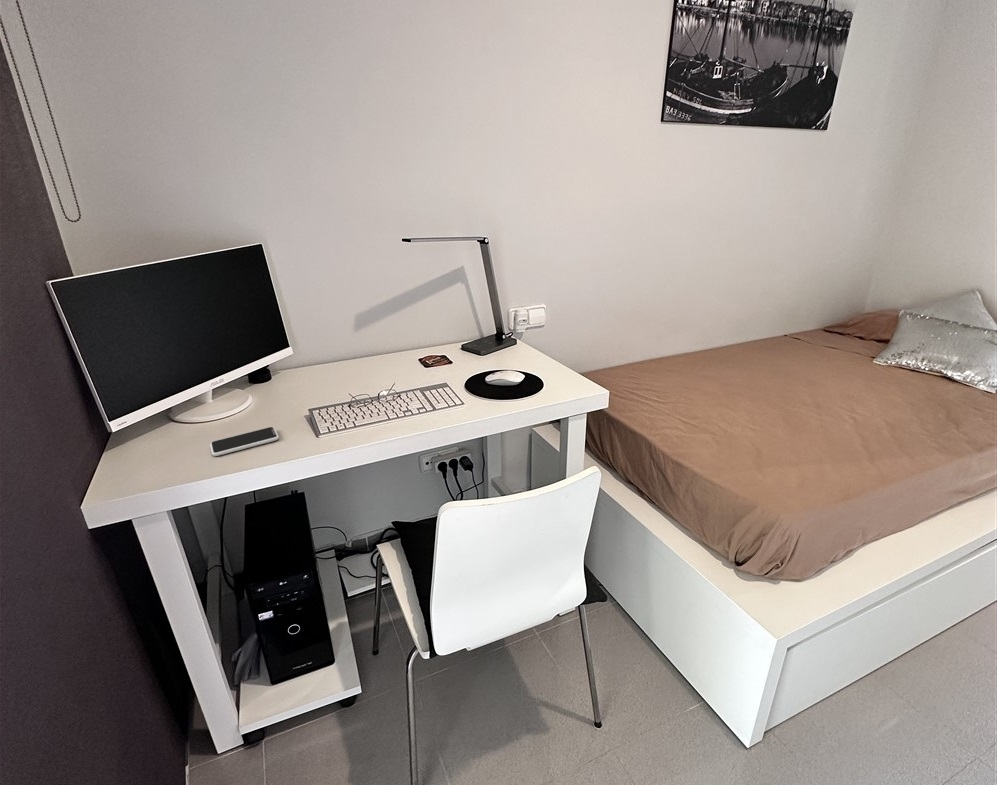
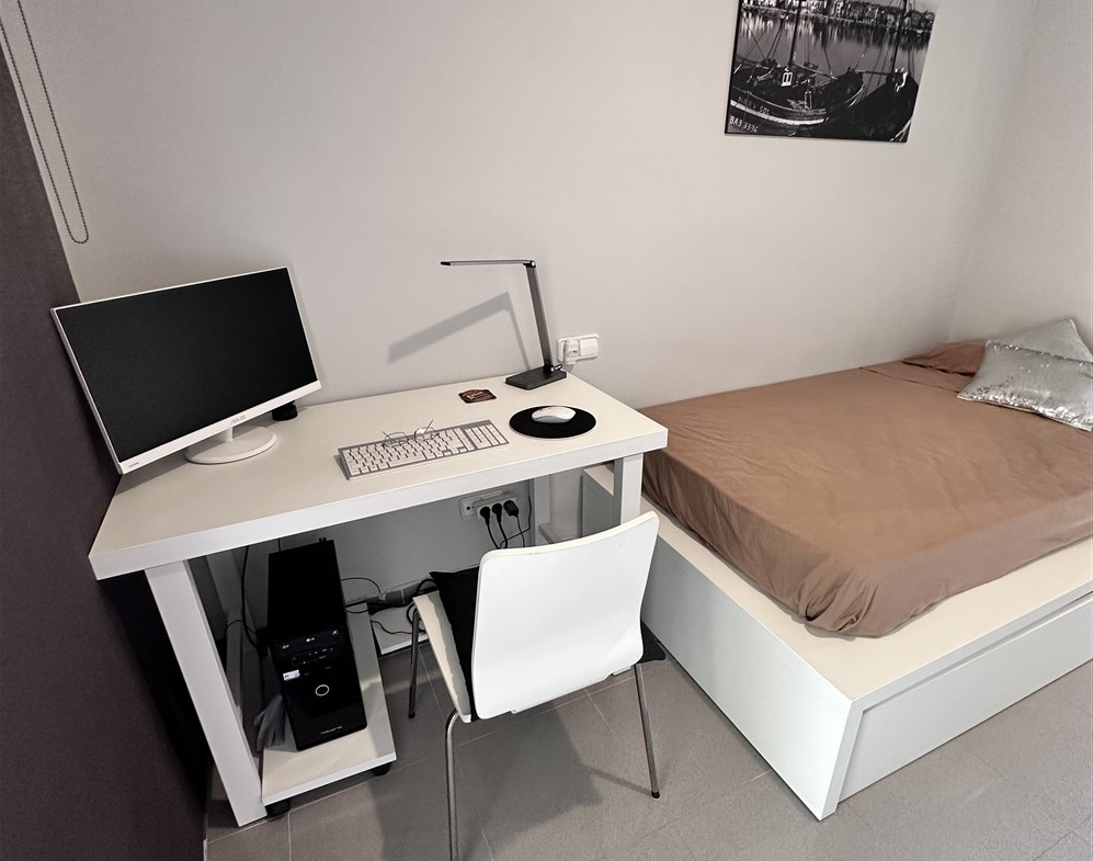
- smartphone [209,426,280,457]
